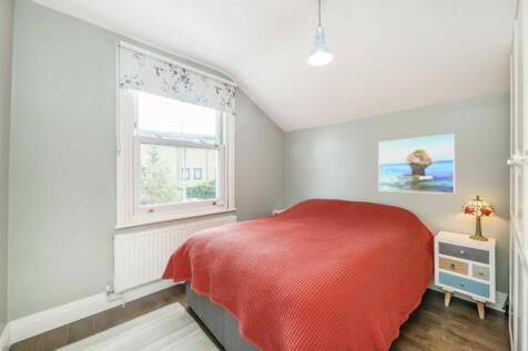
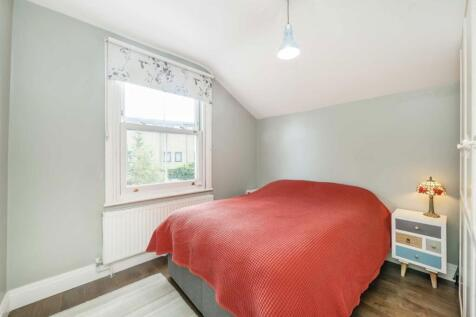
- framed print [377,133,456,195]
